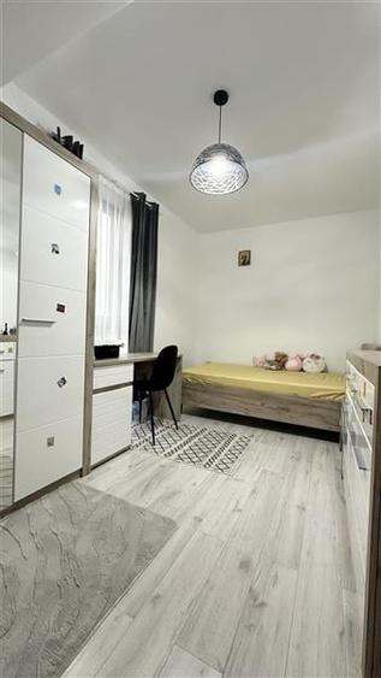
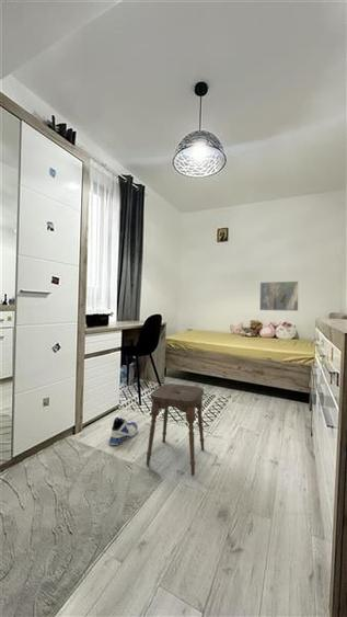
+ stool [146,382,206,477]
+ sneaker [108,416,139,446]
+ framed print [258,281,300,312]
